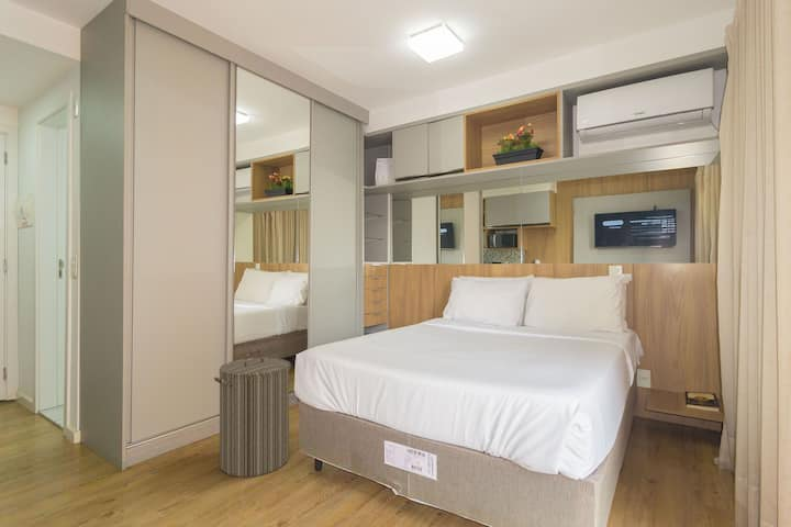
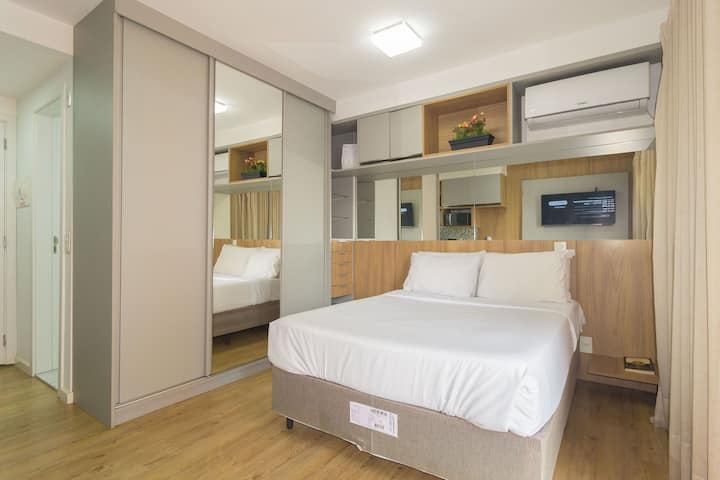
- laundry hamper [213,348,292,479]
